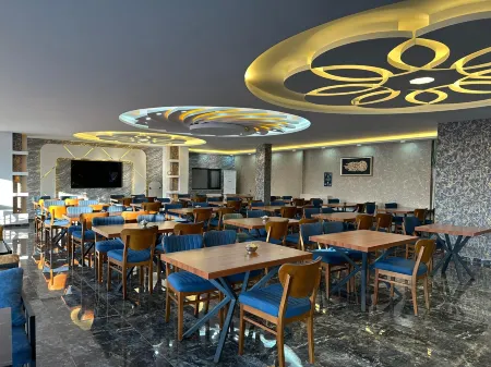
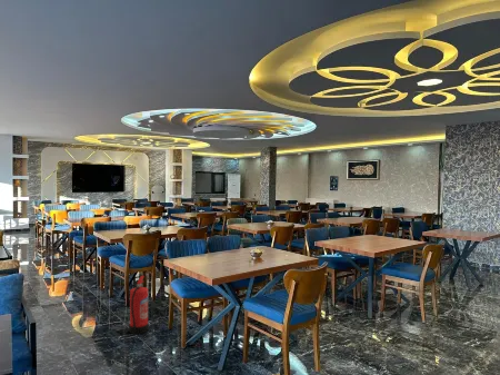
+ fire extinguisher [128,275,150,335]
